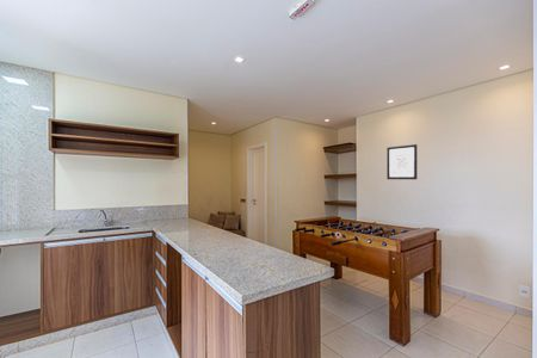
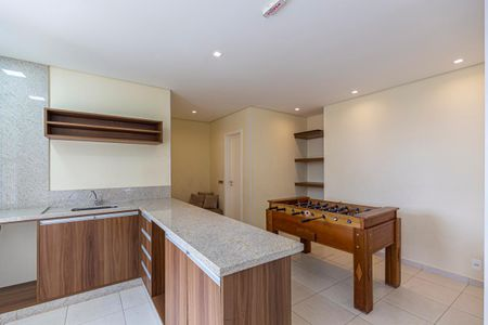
- wall art [385,143,418,180]
